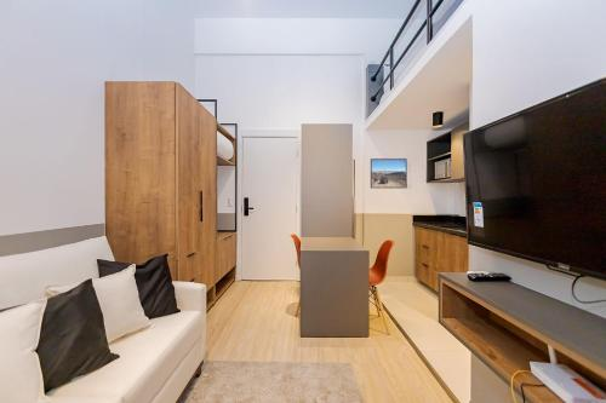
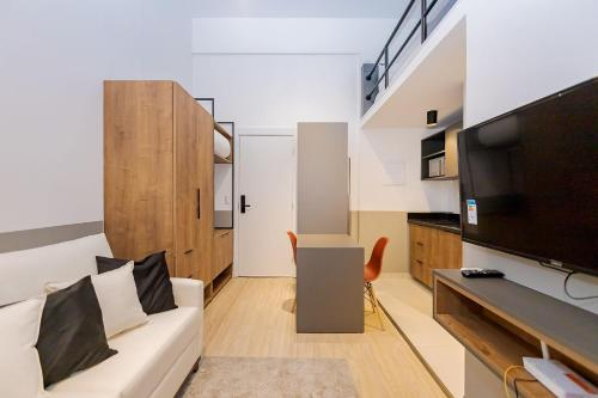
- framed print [370,157,408,189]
